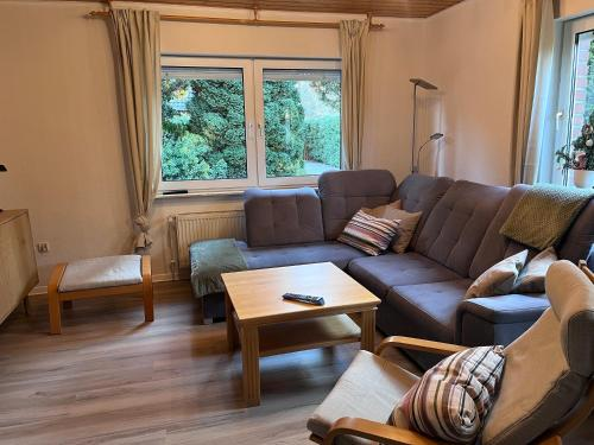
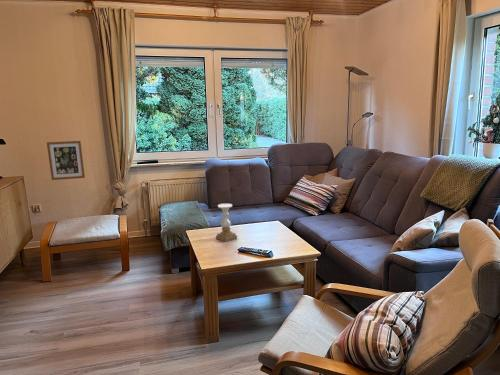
+ candle holder [215,203,238,243]
+ wall art [46,140,86,181]
